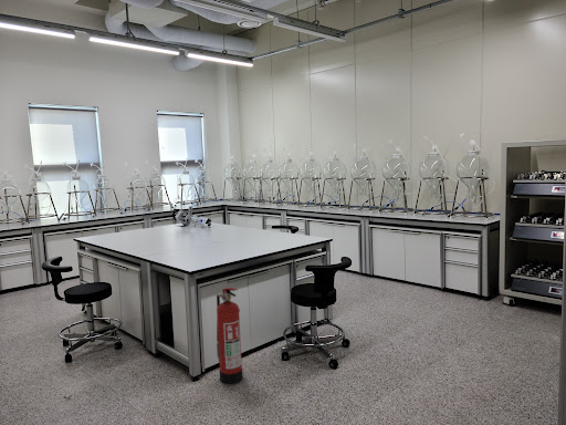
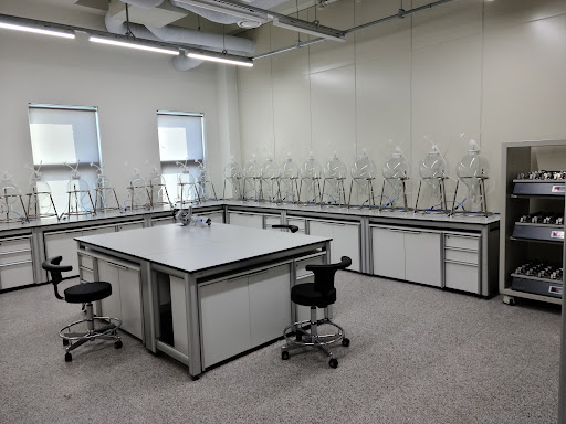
- fire extinguisher [216,287,244,385]
